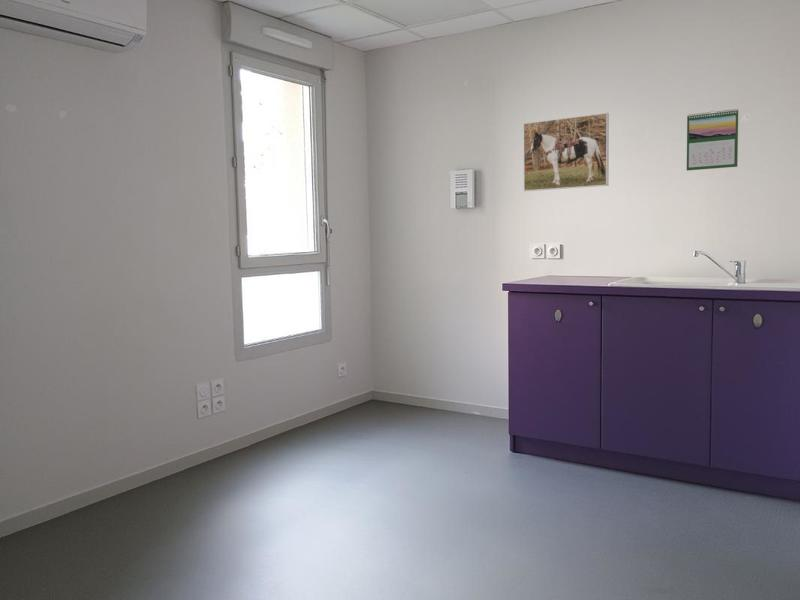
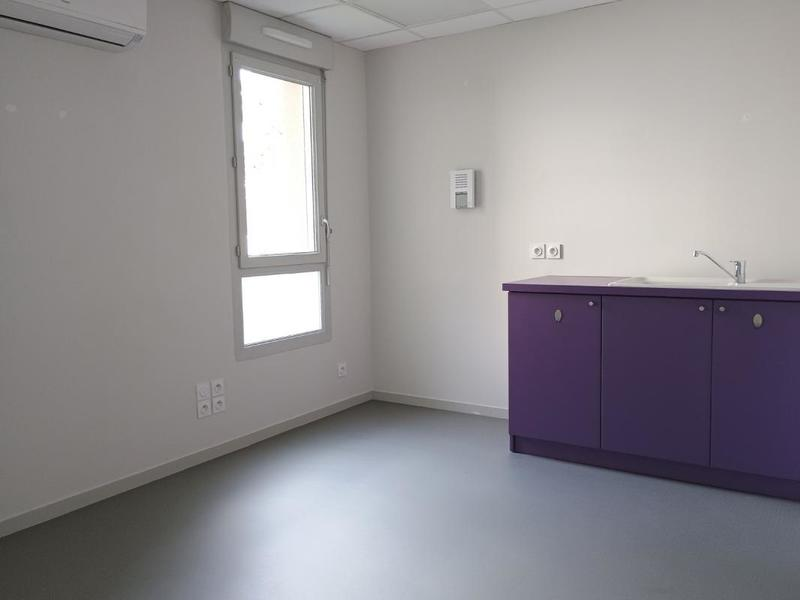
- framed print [522,112,610,192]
- calendar [686,108,739,172]
